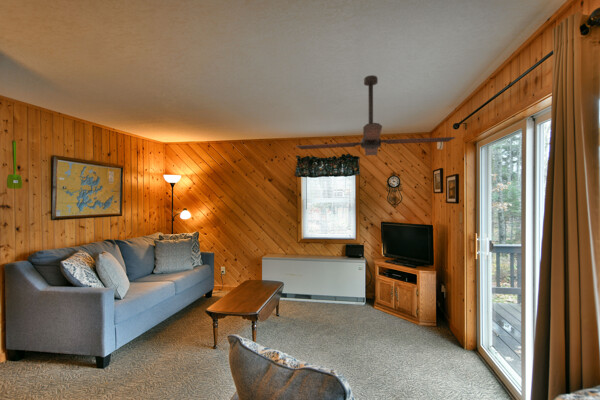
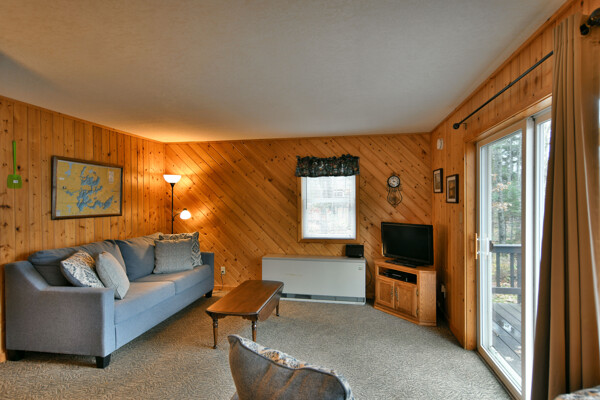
- ceiling fan [295,74,457,157]
